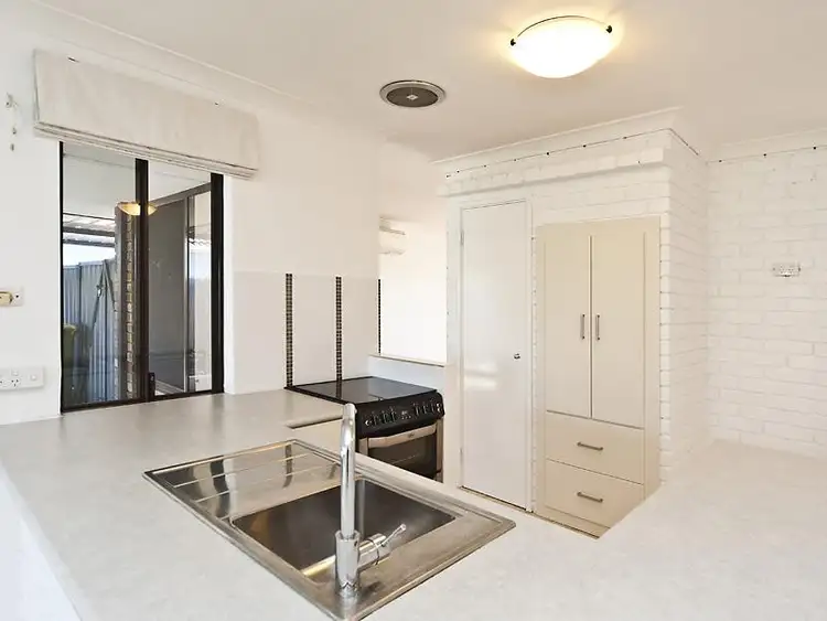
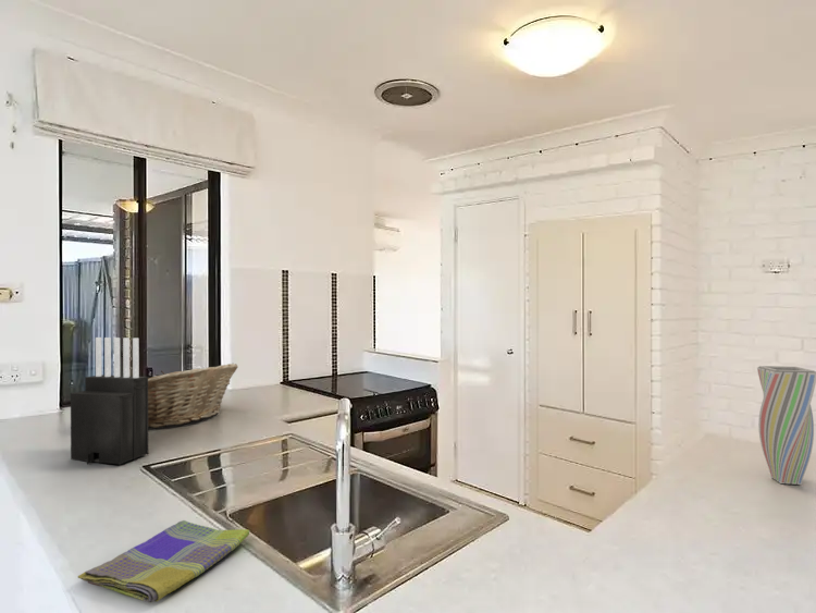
+ vase [756,365,816,486]
+ dish towel [77,519,250,603]
+ fruit basket [148,363,238,429]
+ knife block [70,336,149,465]
